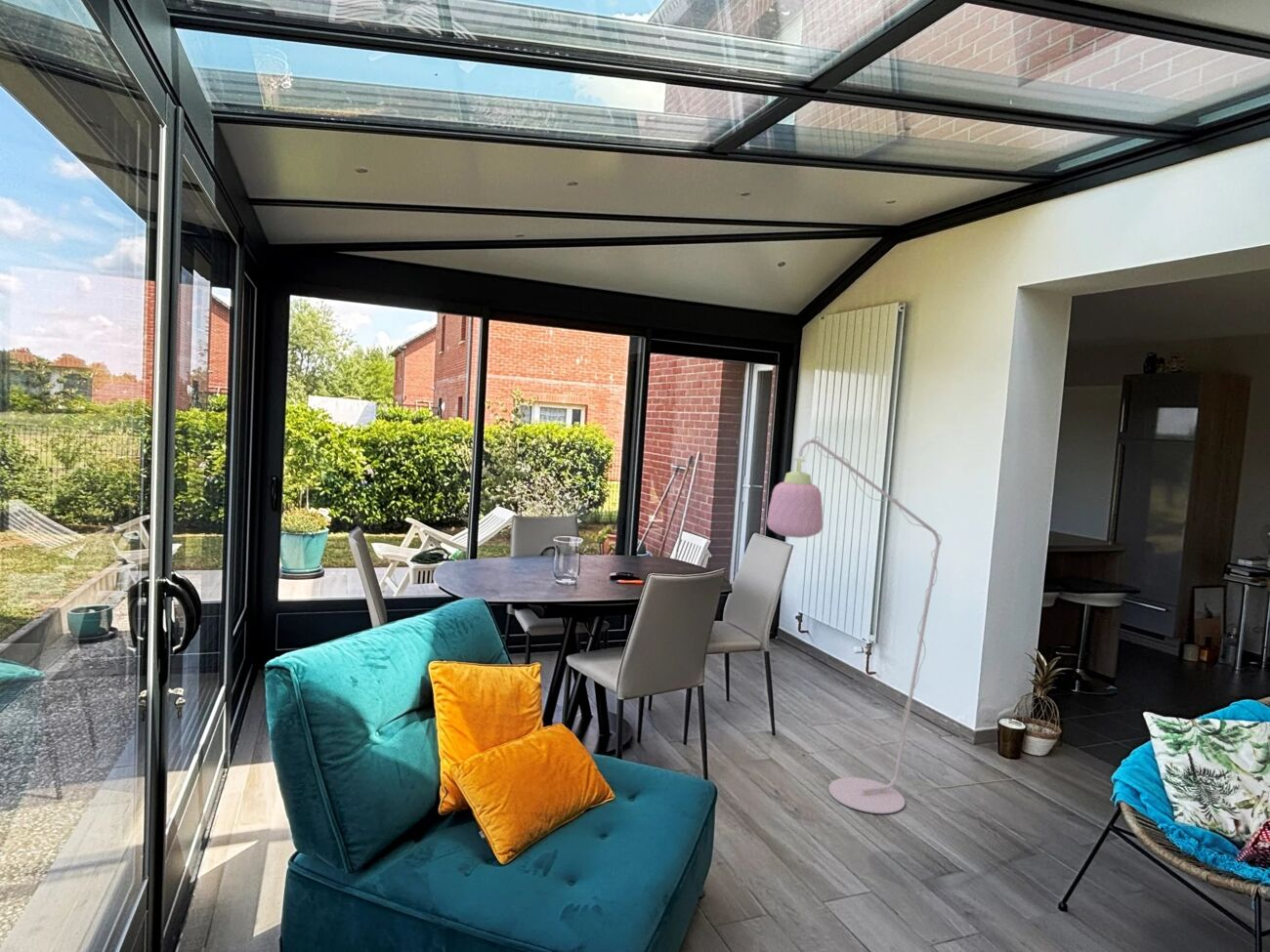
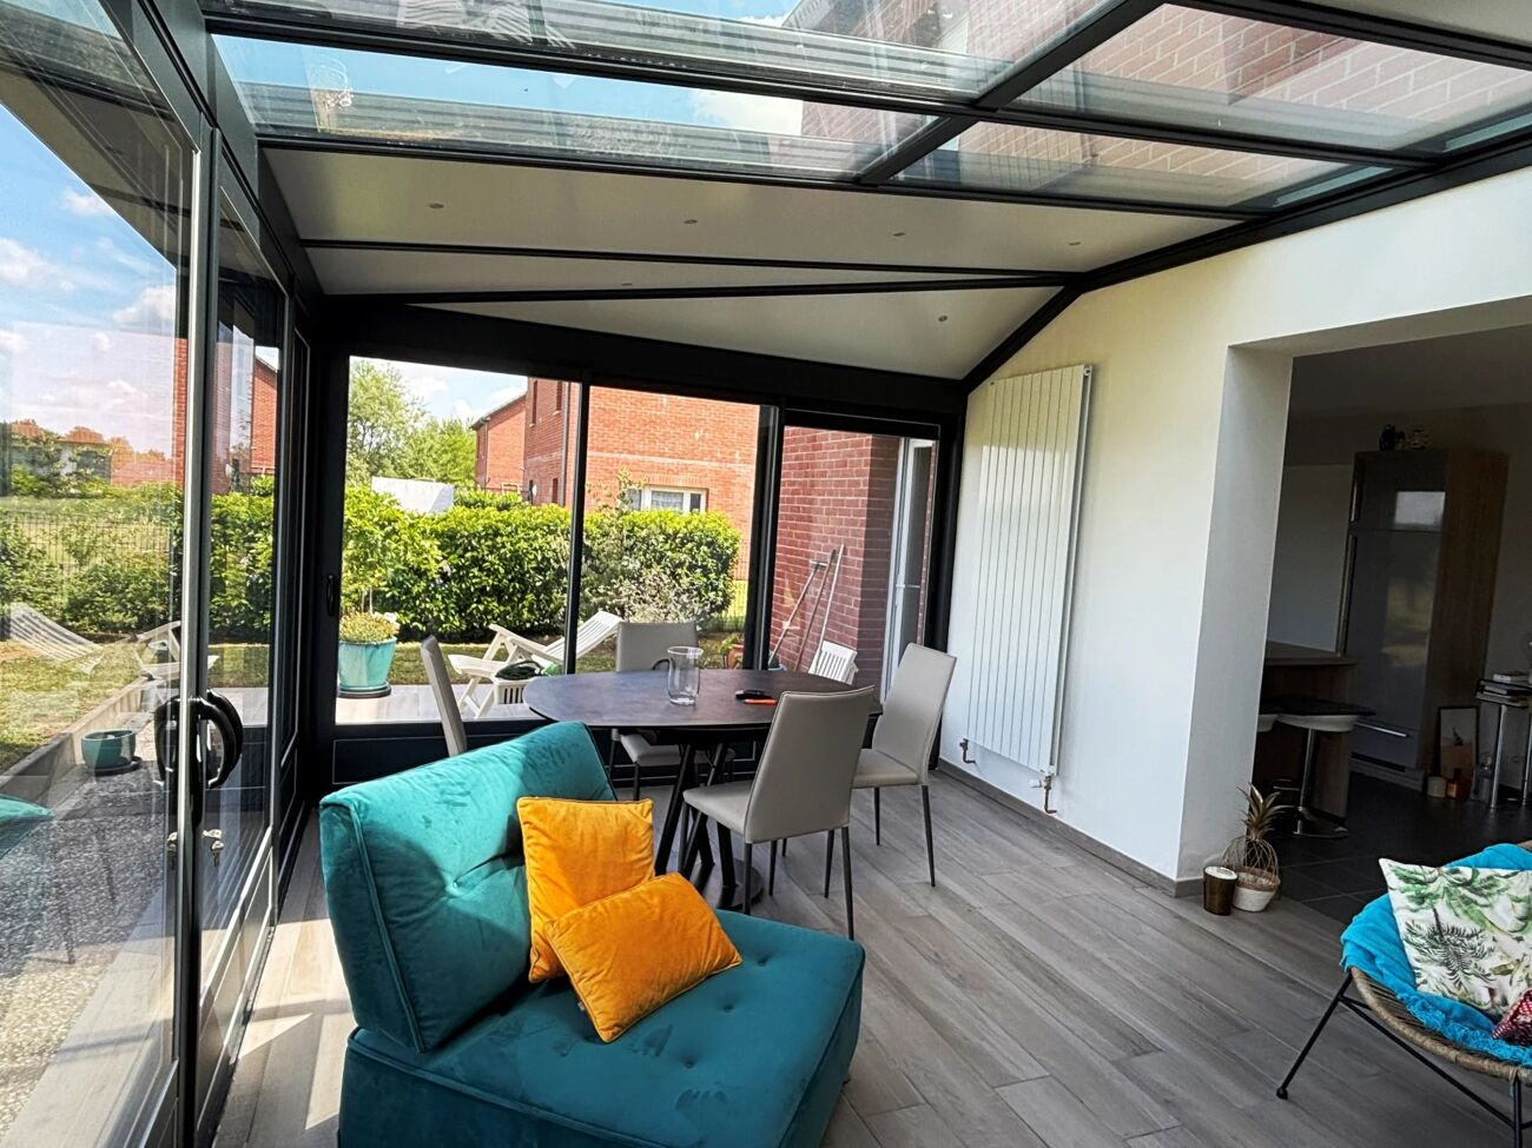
- floor lamp [766,435,1026,814]
